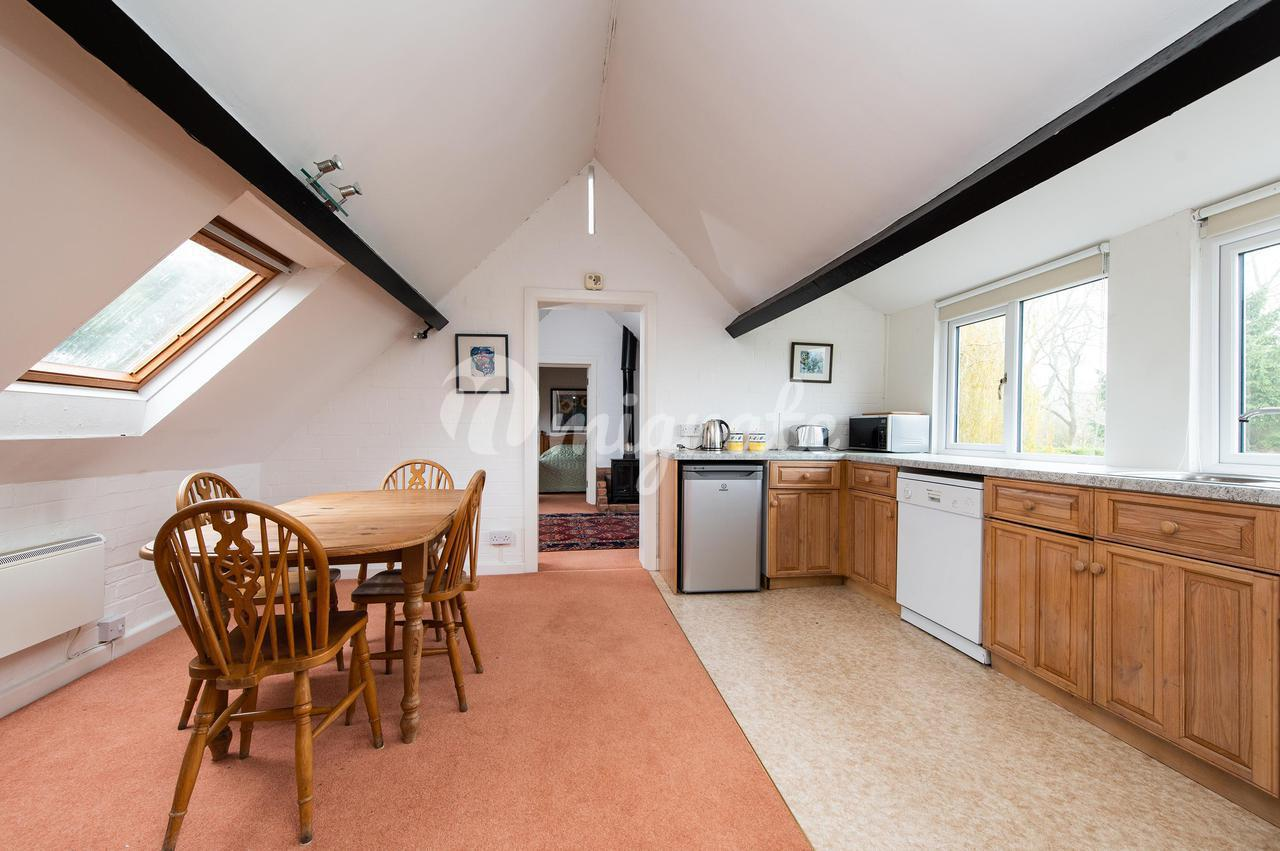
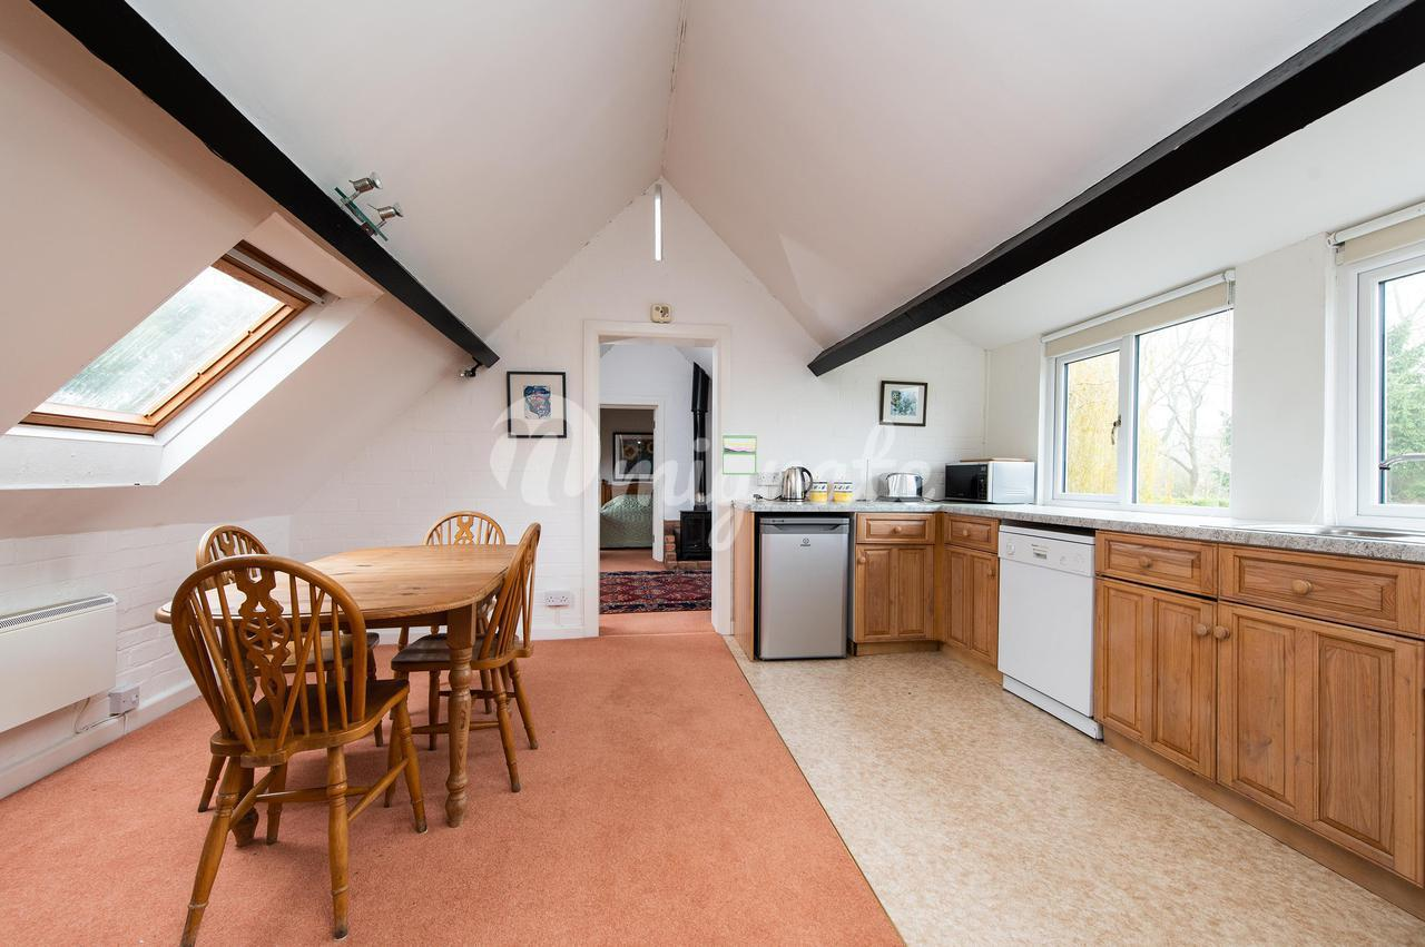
+ calendar [721,433,757,476]
